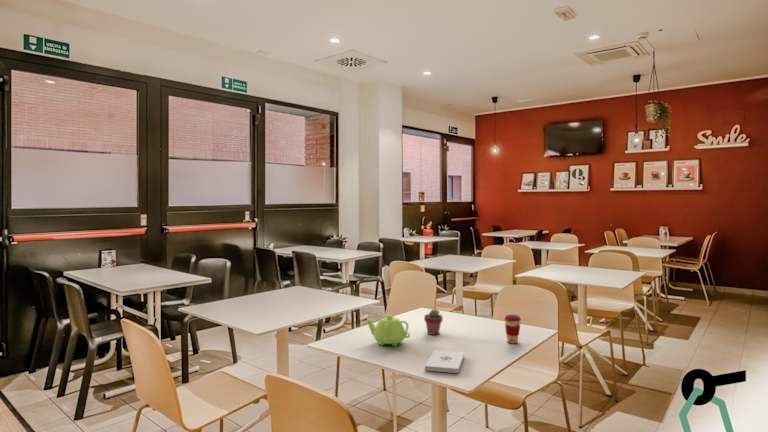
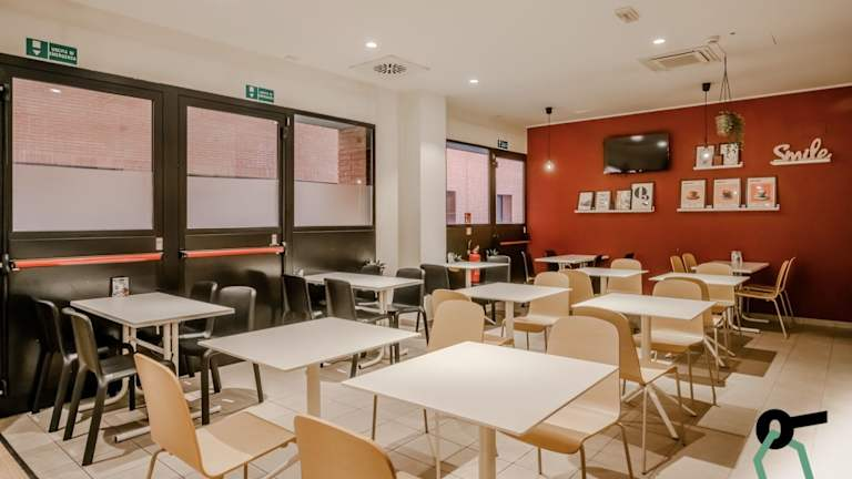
- potted succulent [423,308,444,336]
- coffee cup [503,314,522,344]
- notepad [424,349,465,374]
- teapot [366,314,411,347]
